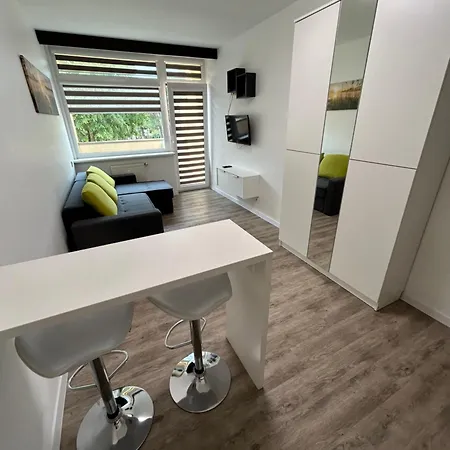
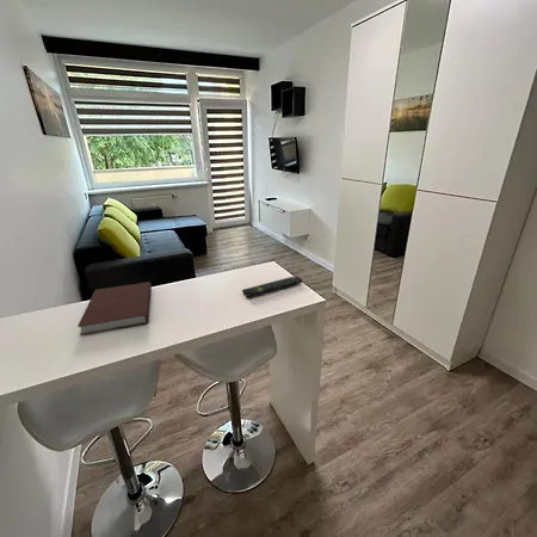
+ remote control [241,274,303,298]
+ notebook [76,280,153,337]
